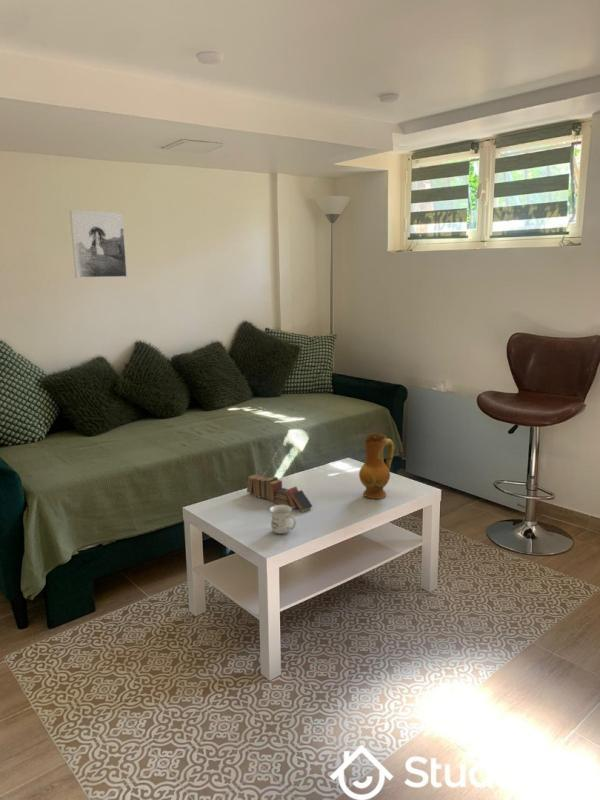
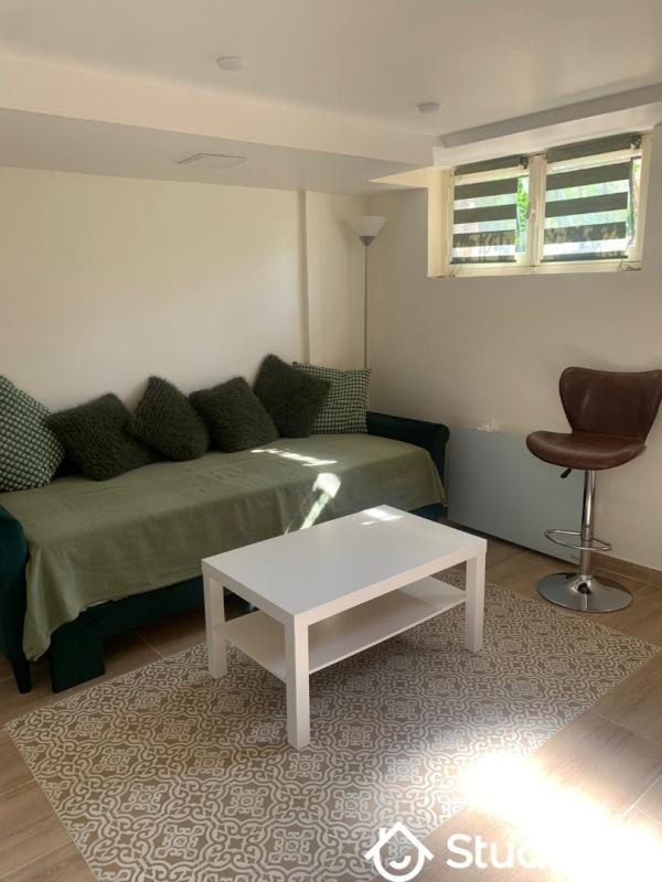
- mug [269,504,297,535]
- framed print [69,209,128,279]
- book [246,473,313,513]
- ceramic jug [358,433,395,500]
